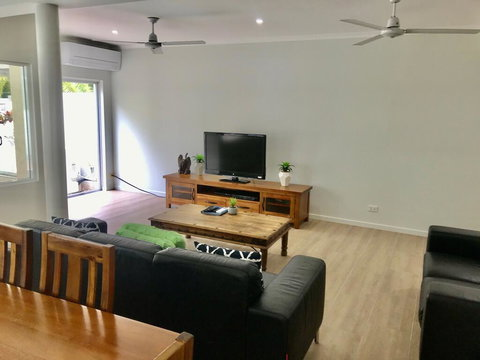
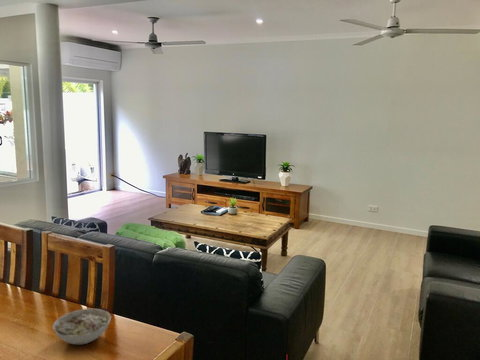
+ bowl [52,308,112,346]
